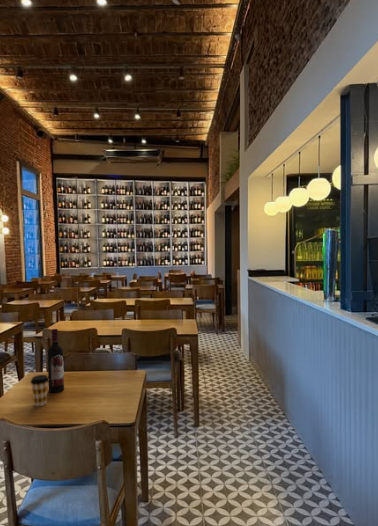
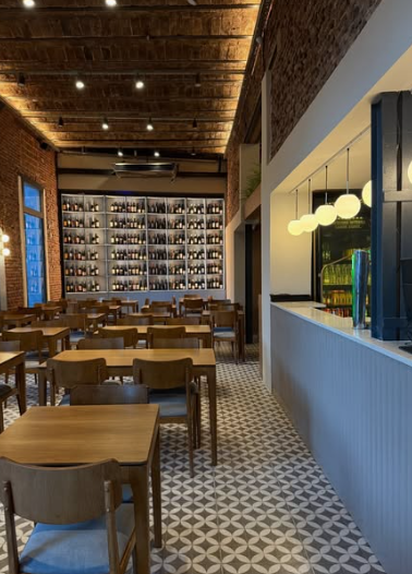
- coffee cup [29,374,49,407]
- wine bottle [47,328,65,393]
